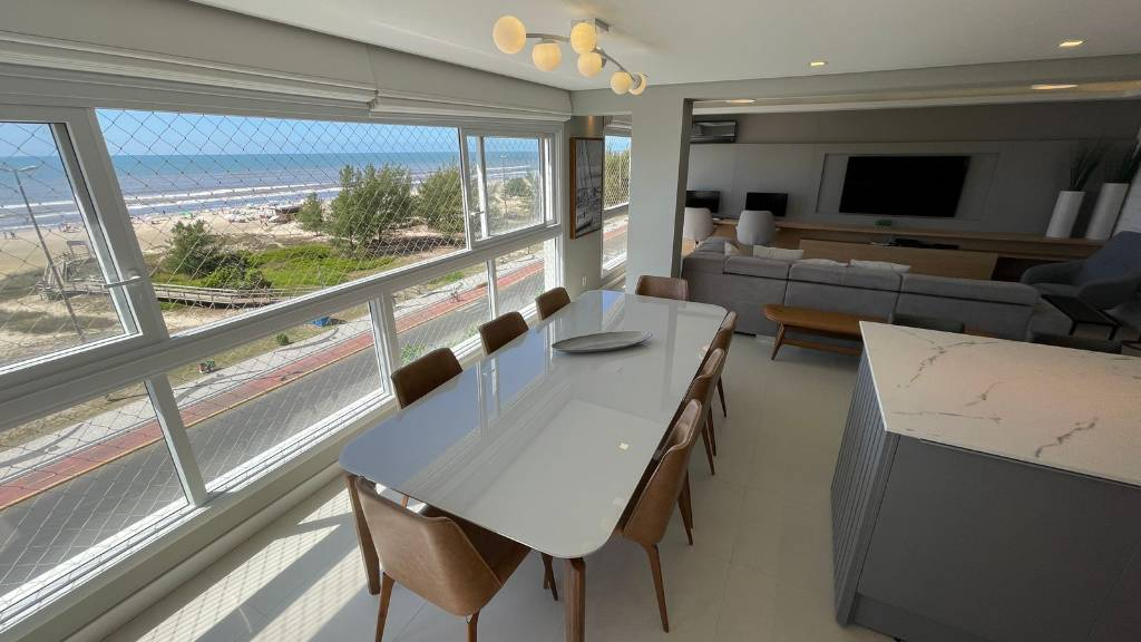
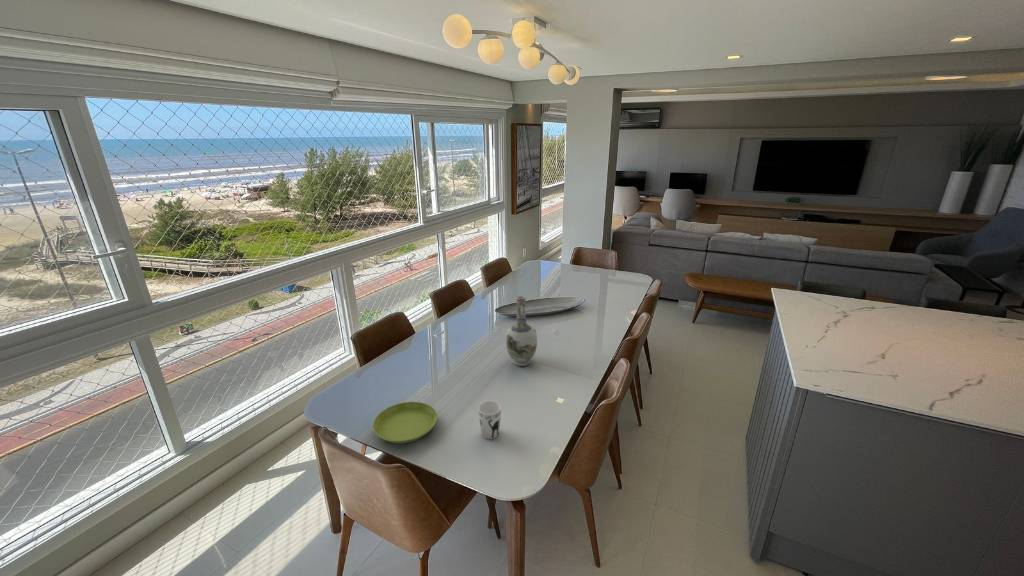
+ vase [505,295,538,367]
+ saucer [372,401,438,445]
+ cup [477,400,502,440]
